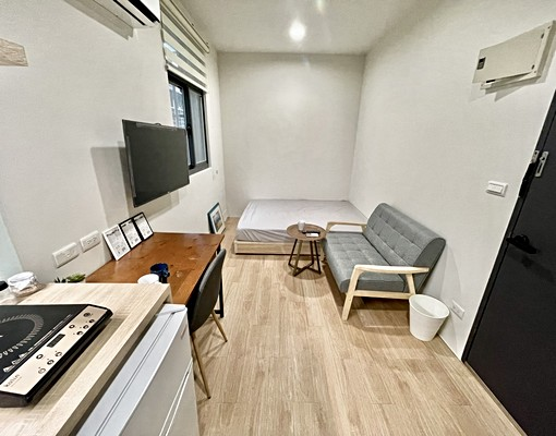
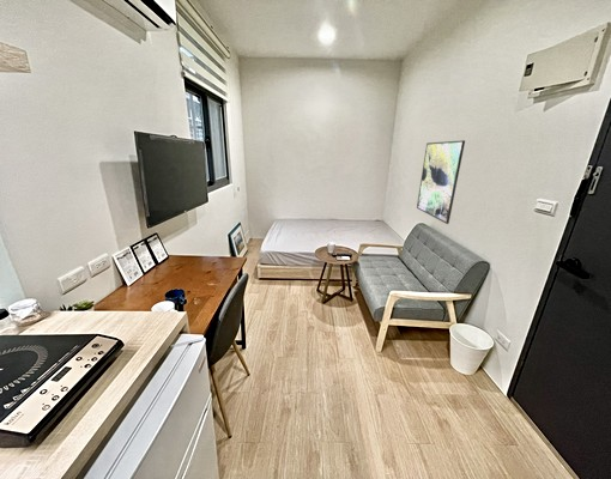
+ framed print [416,139,466,225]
